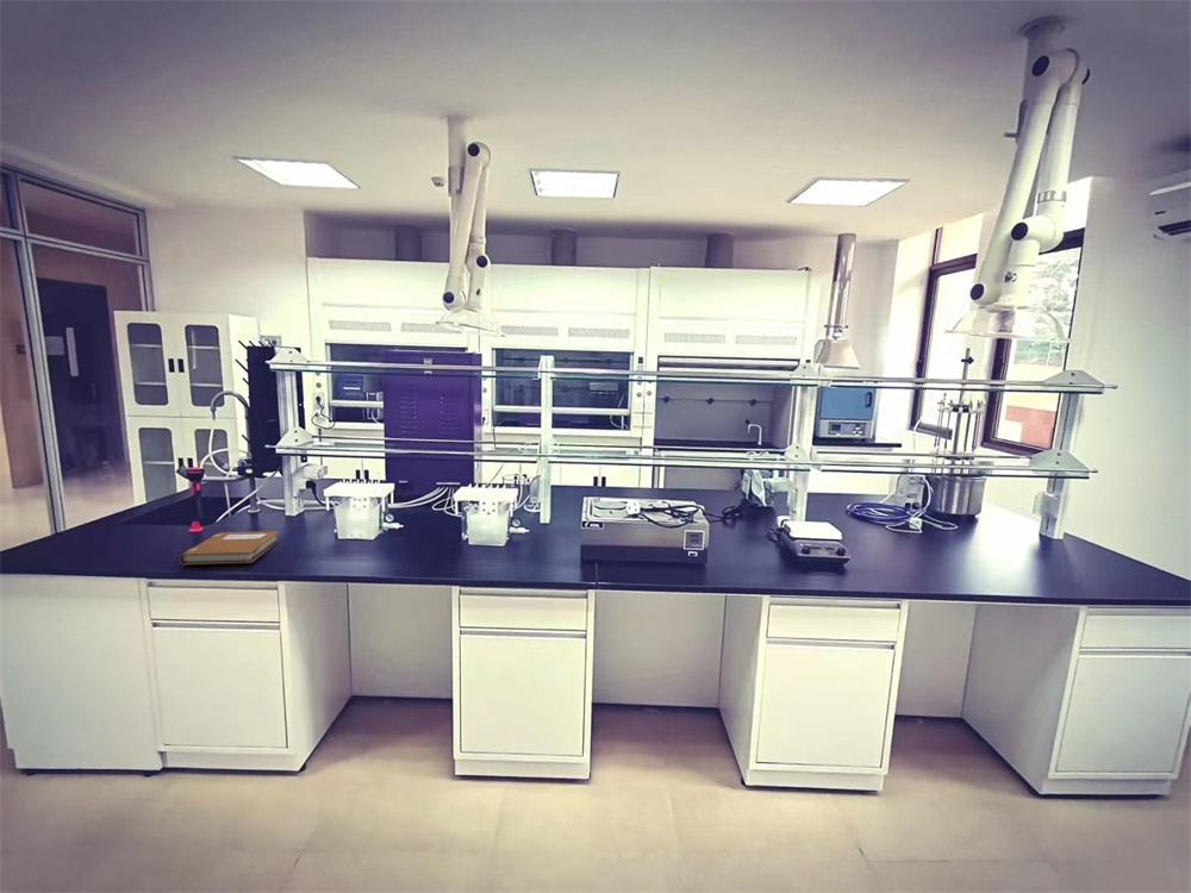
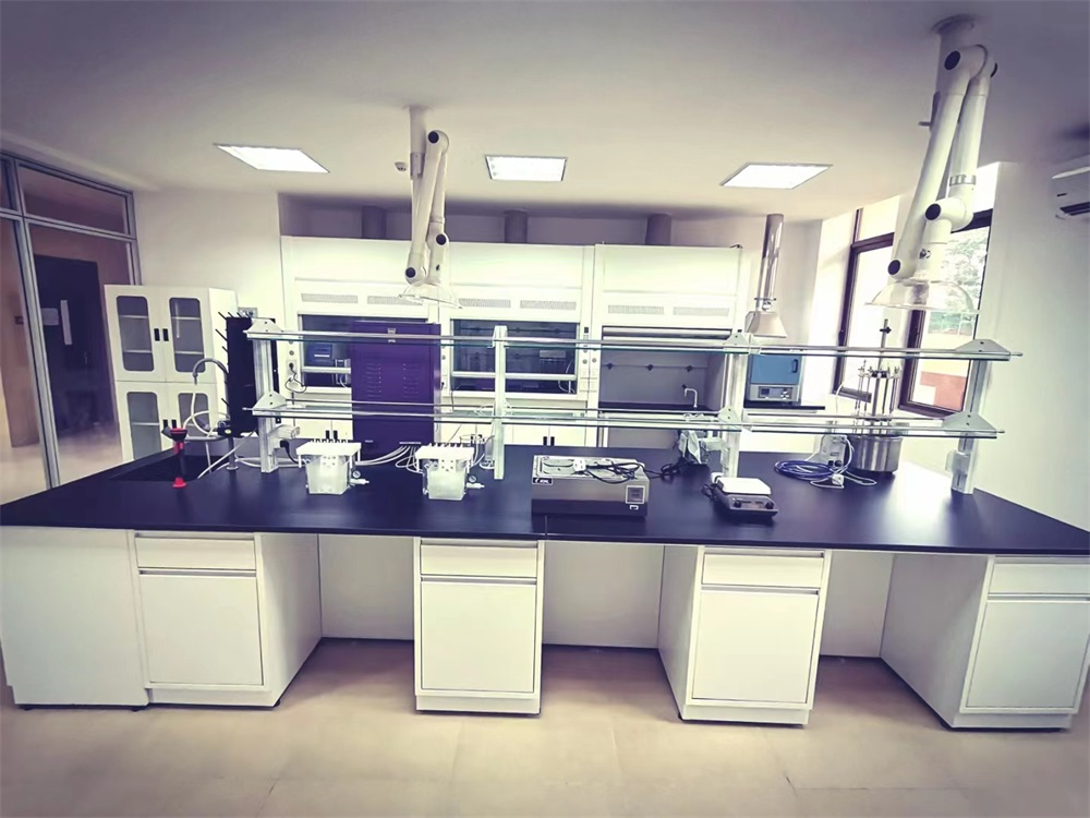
- notebook [179,530,280,566]
